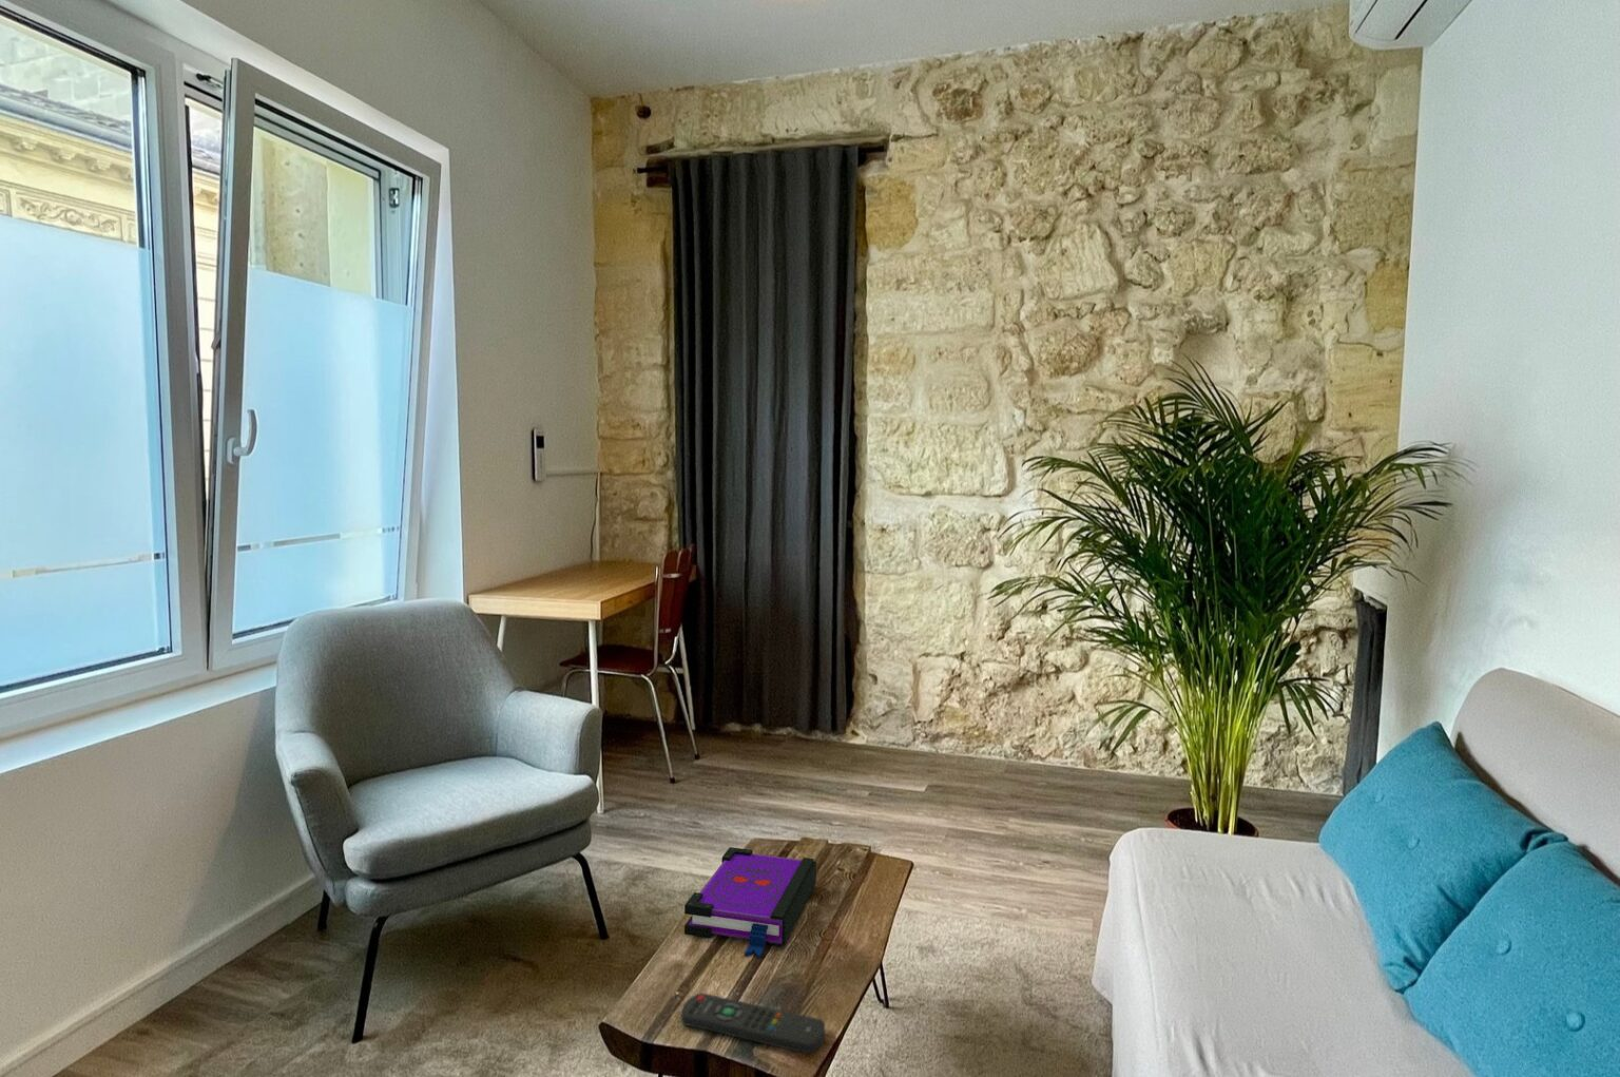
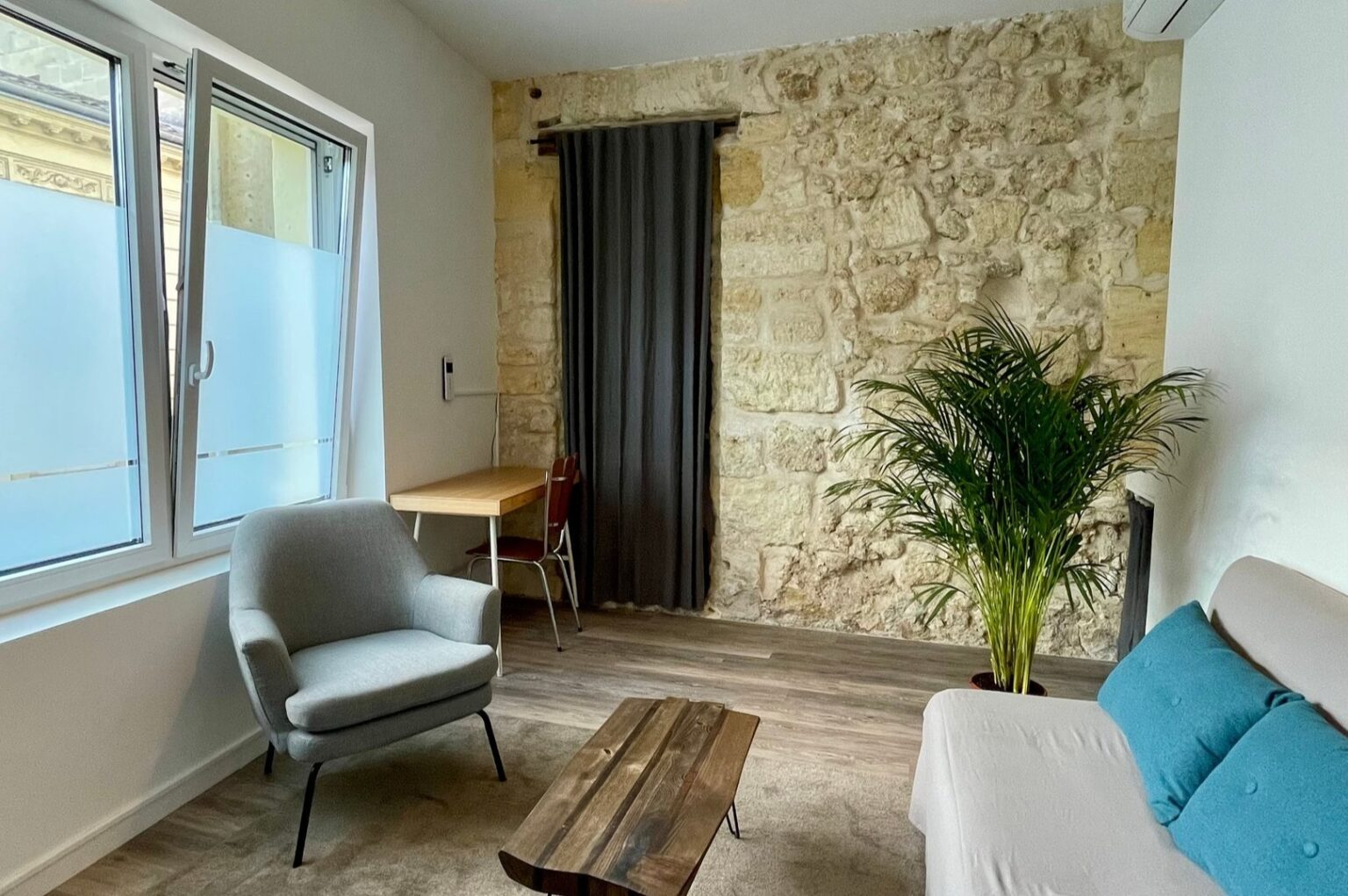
- board game [684,846,817,959]
- remote control [680,992,826,1055]
